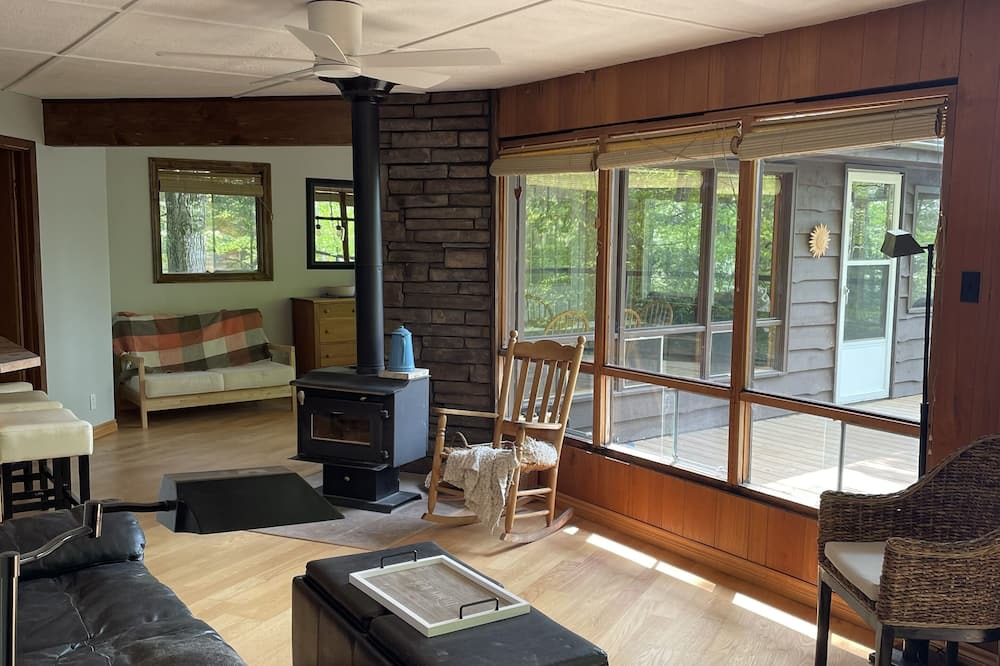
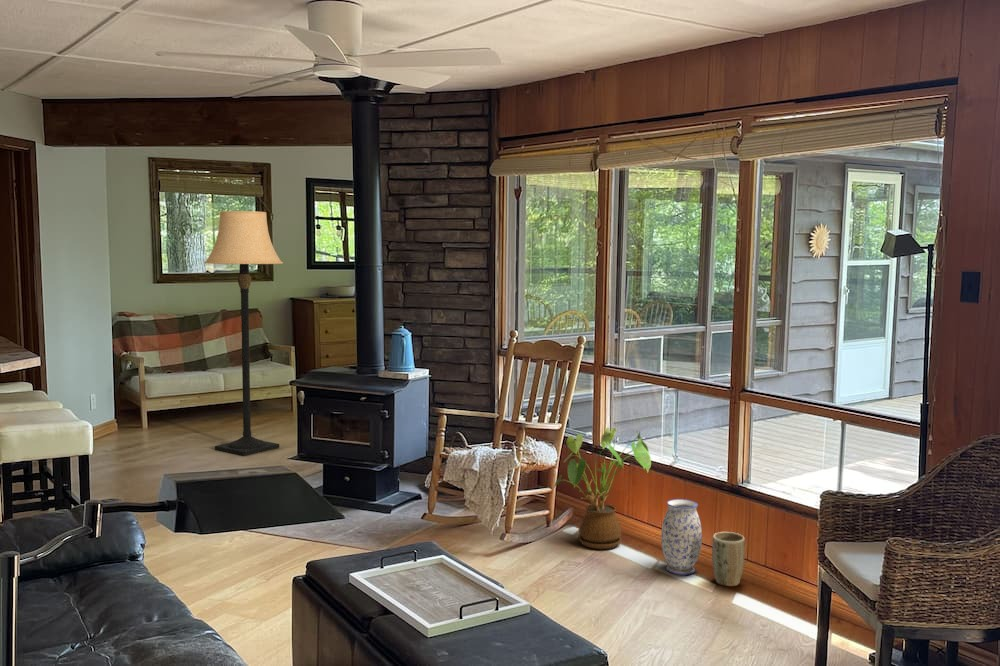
+ lamp [203,210,284,457]
+ vase [660,498,703,576]
+ house plant [553,427,652,550]
+ plant pot [711,531,746,587]
